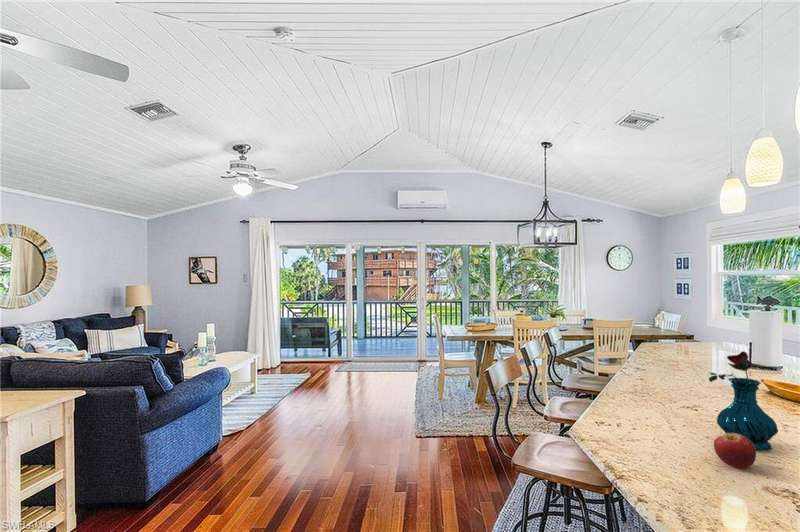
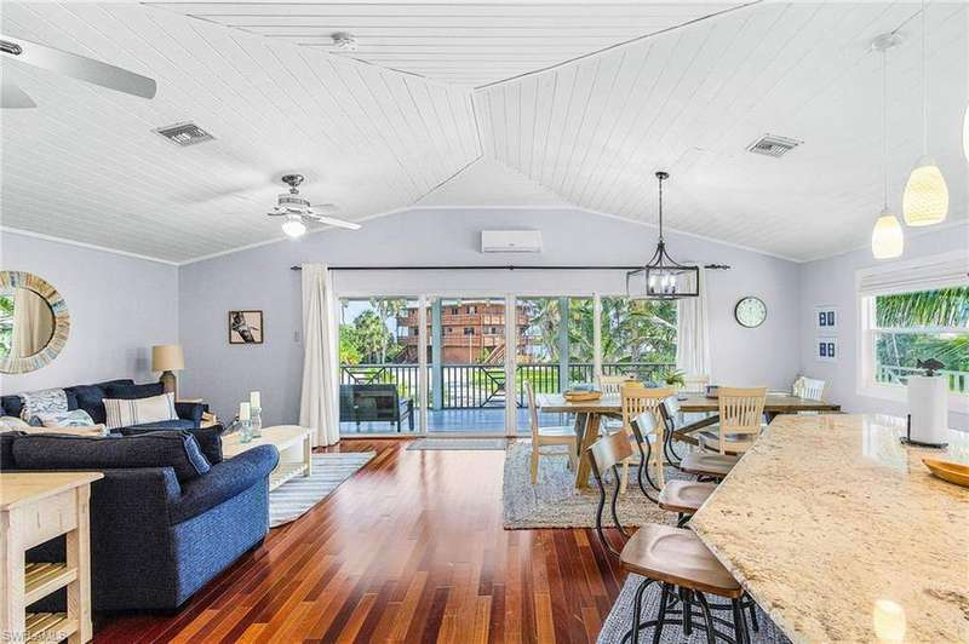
- fruit [713,433,757,469]
- vase [708,350,779,452]
